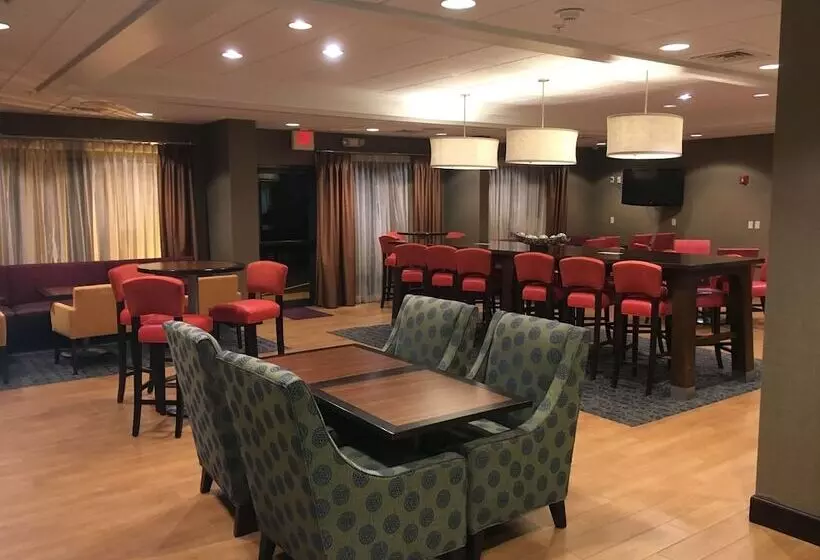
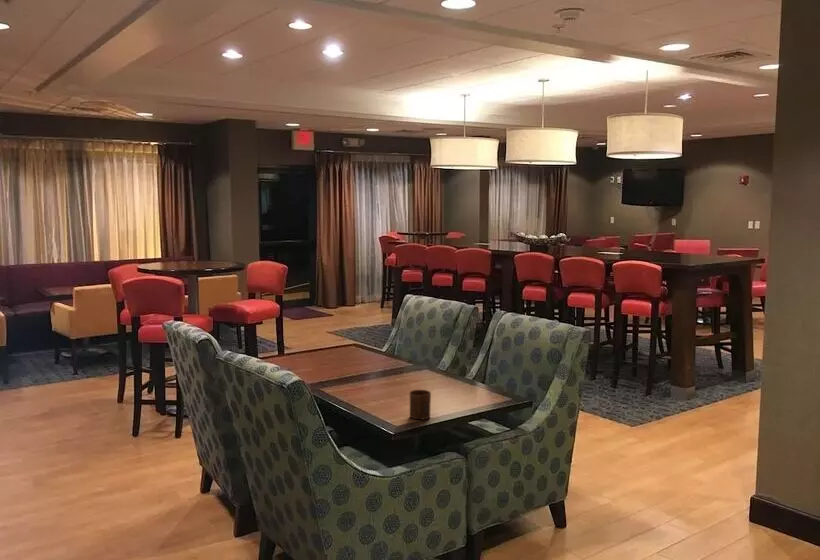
+ cup [409,389,432,421]
